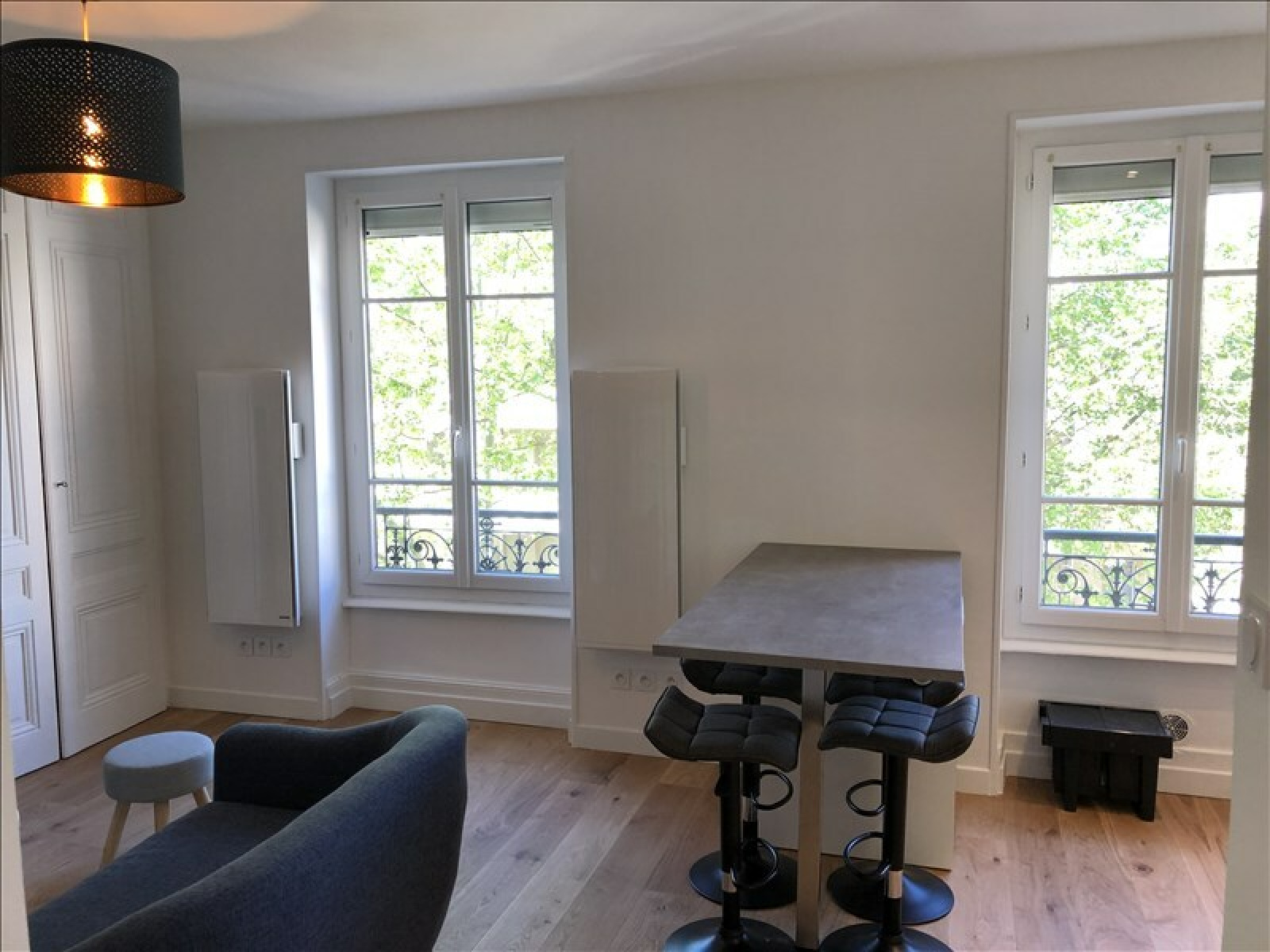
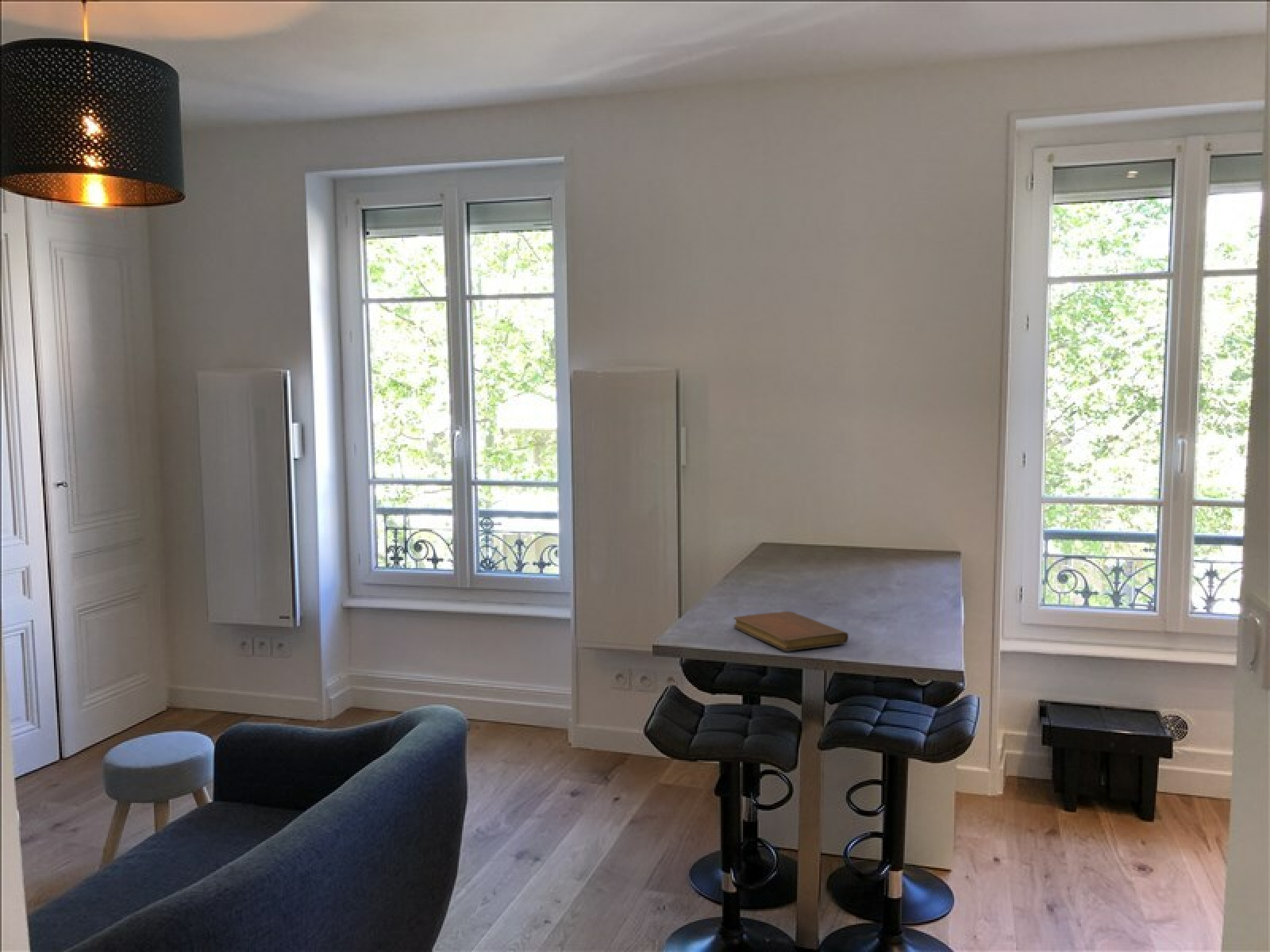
+ notebook [733,610,849,652]
